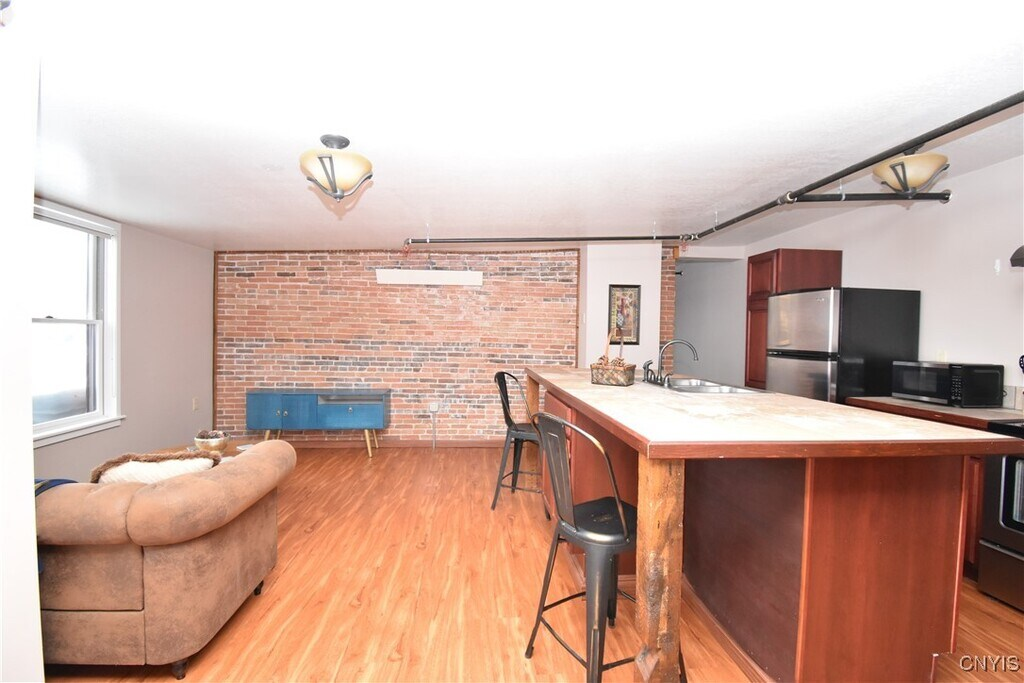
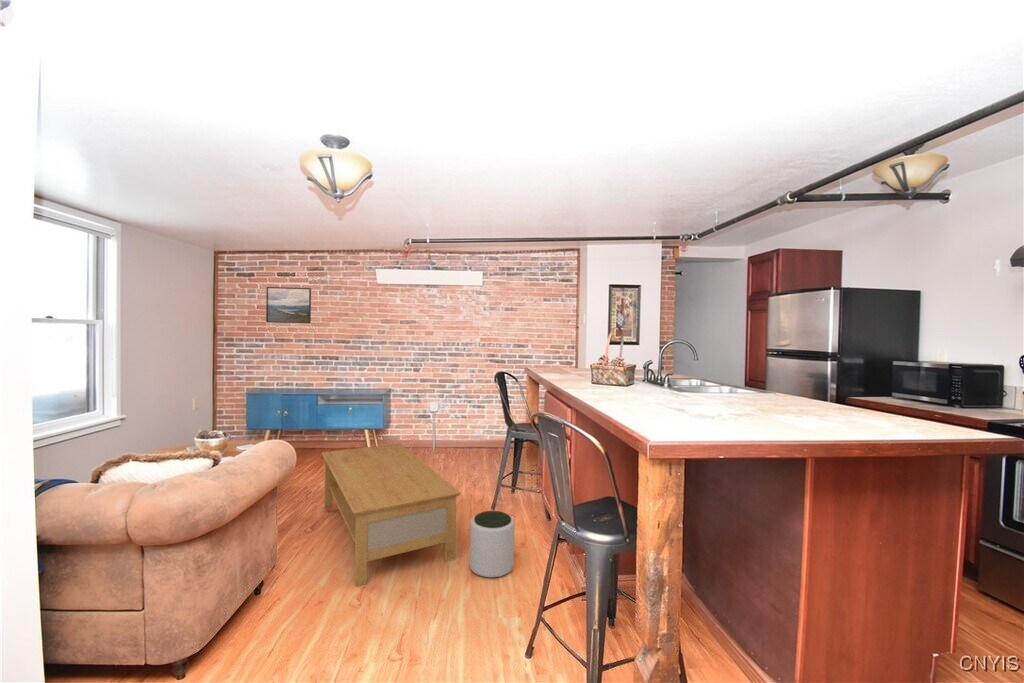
+ coffee table [321,443,462,588]
+ plant pot [469,510,516,579]
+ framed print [265,286,312,324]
